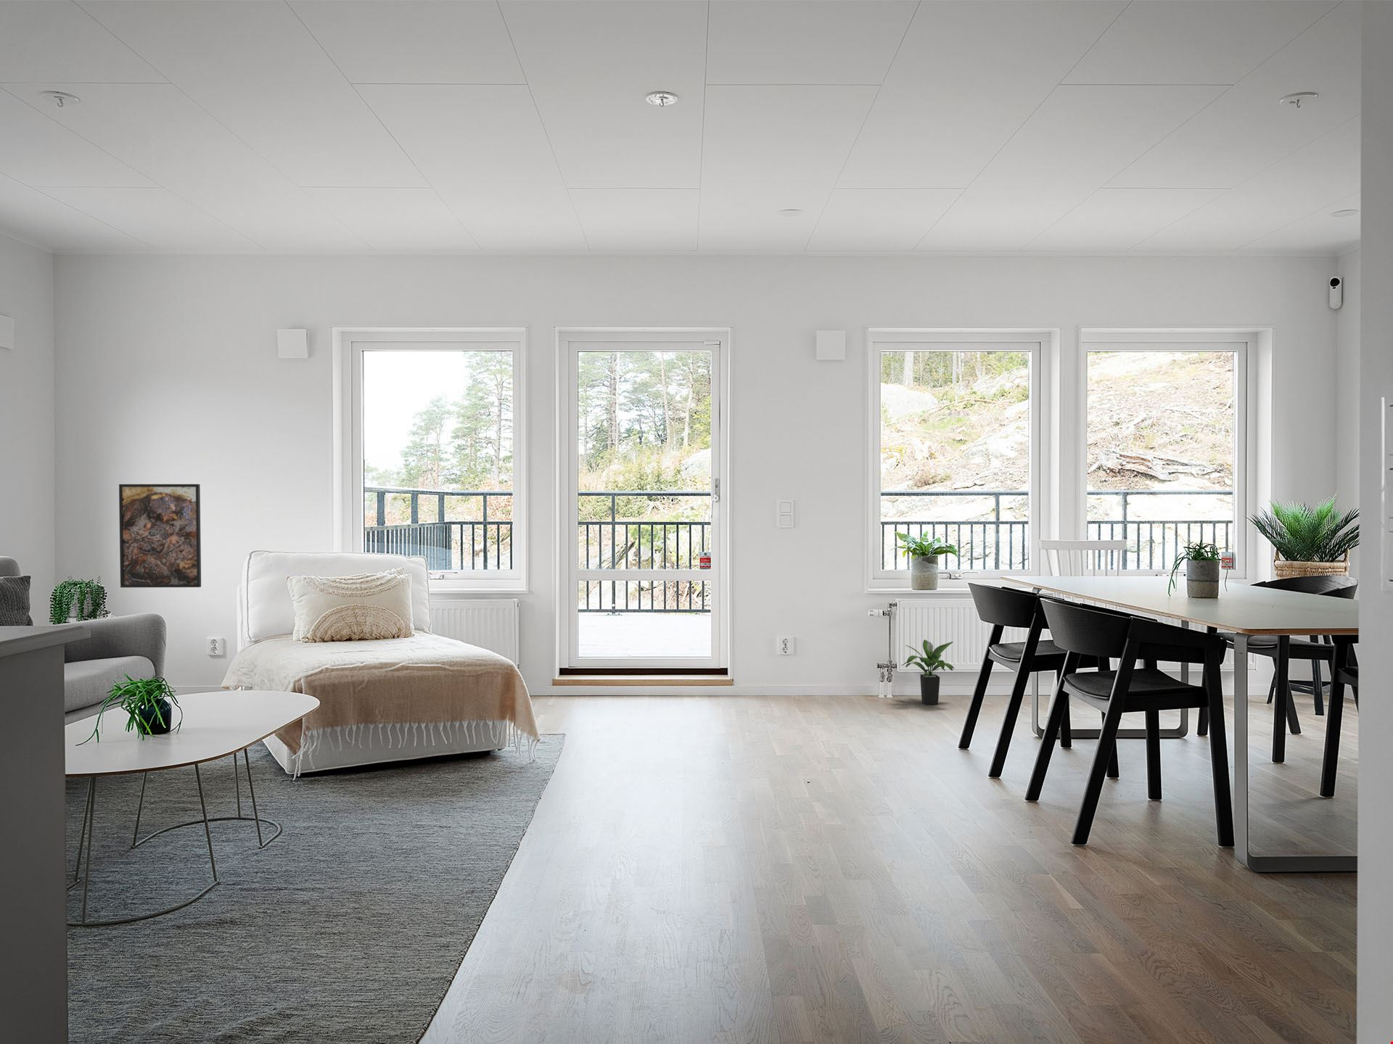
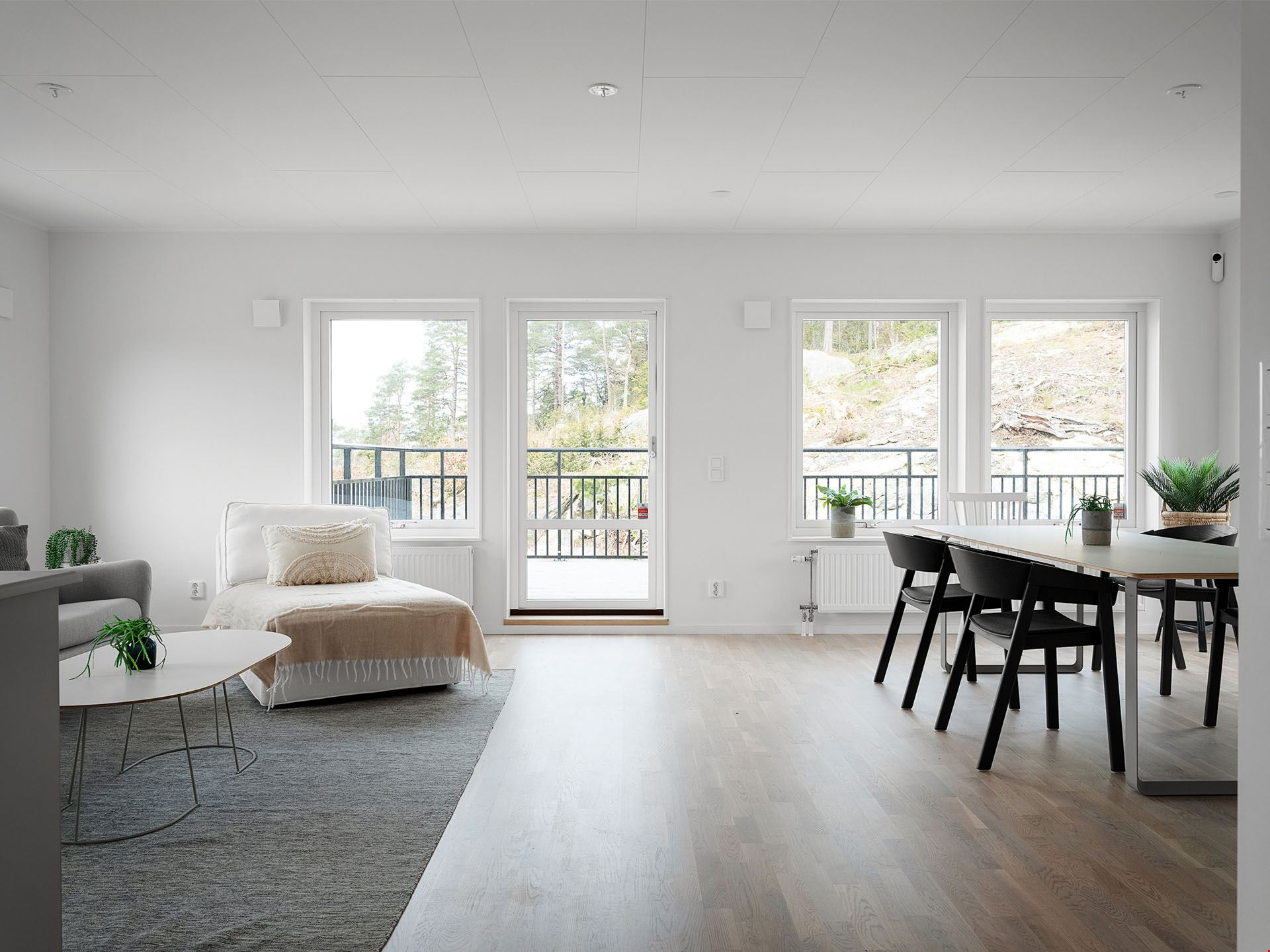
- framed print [118,484,202,588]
- potted plant [902,639,954,705]
